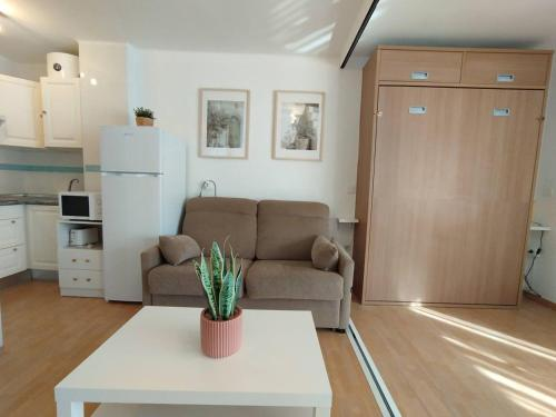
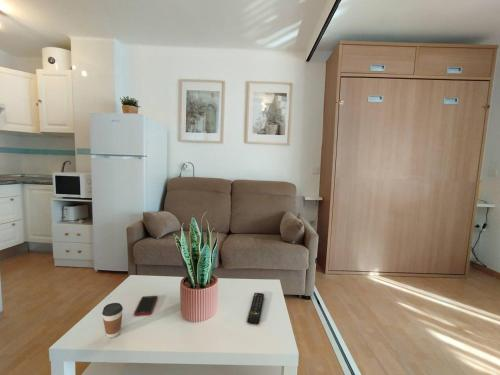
+ coffee cup [101,302,124,339]
+ remote control [246,292,265,325]
+ cell phone [133,295,158,317]
